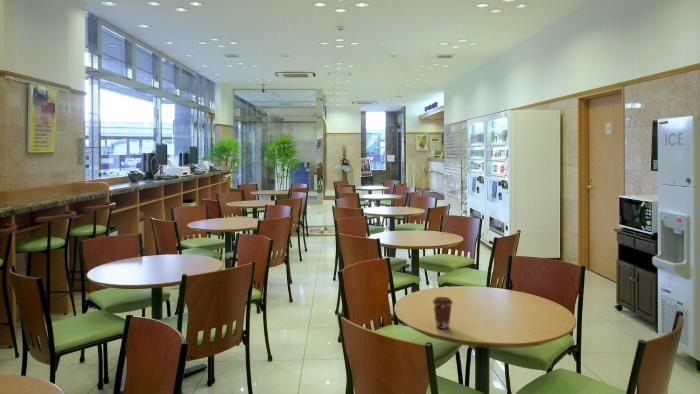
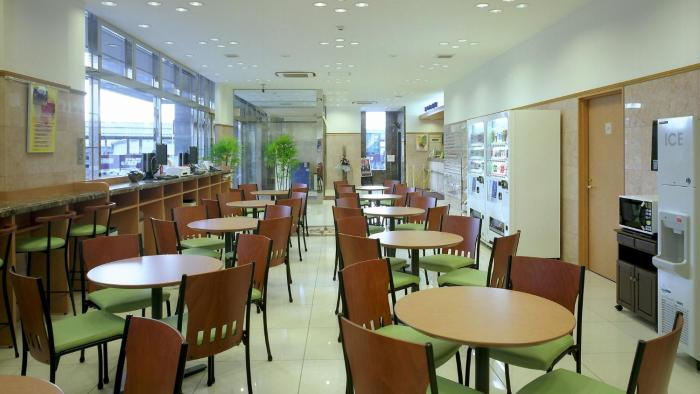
- coffee cup [432,296,454,330]
